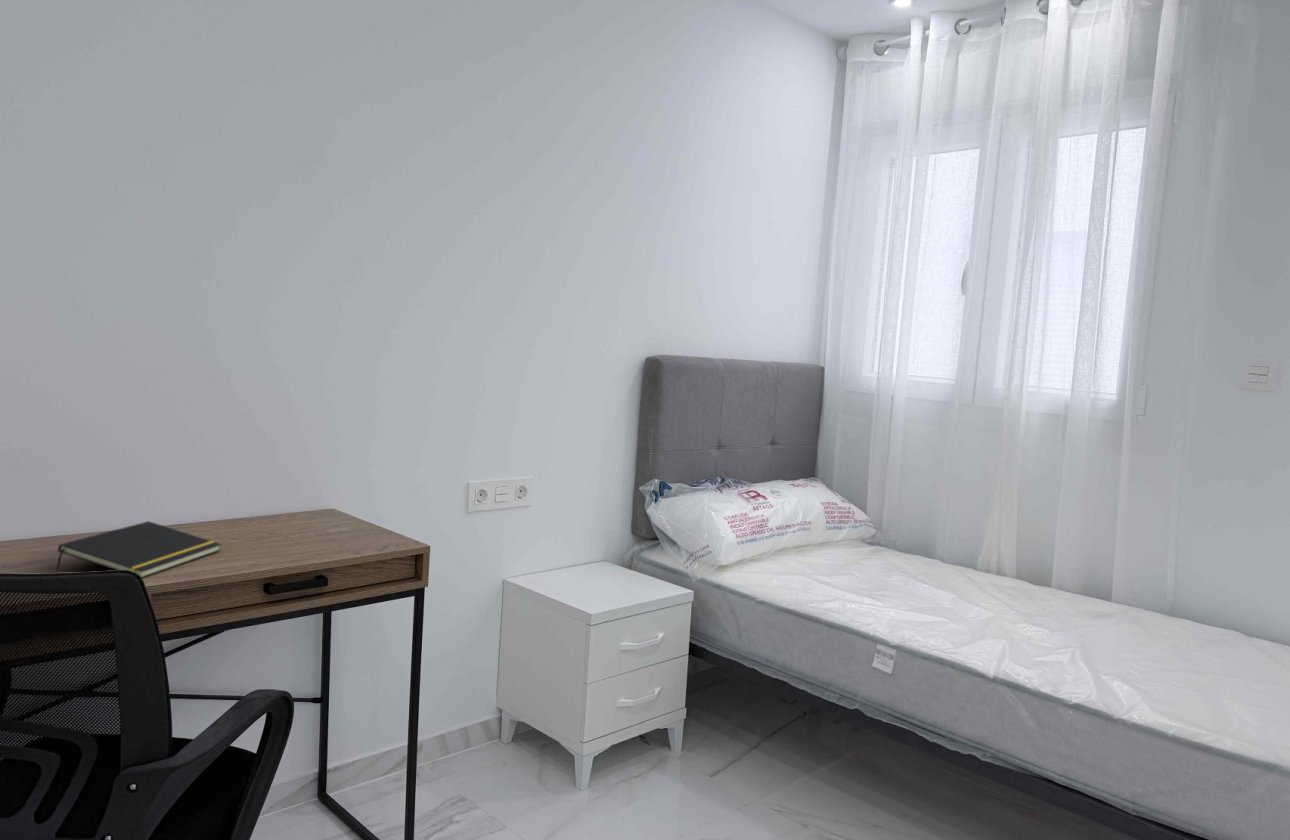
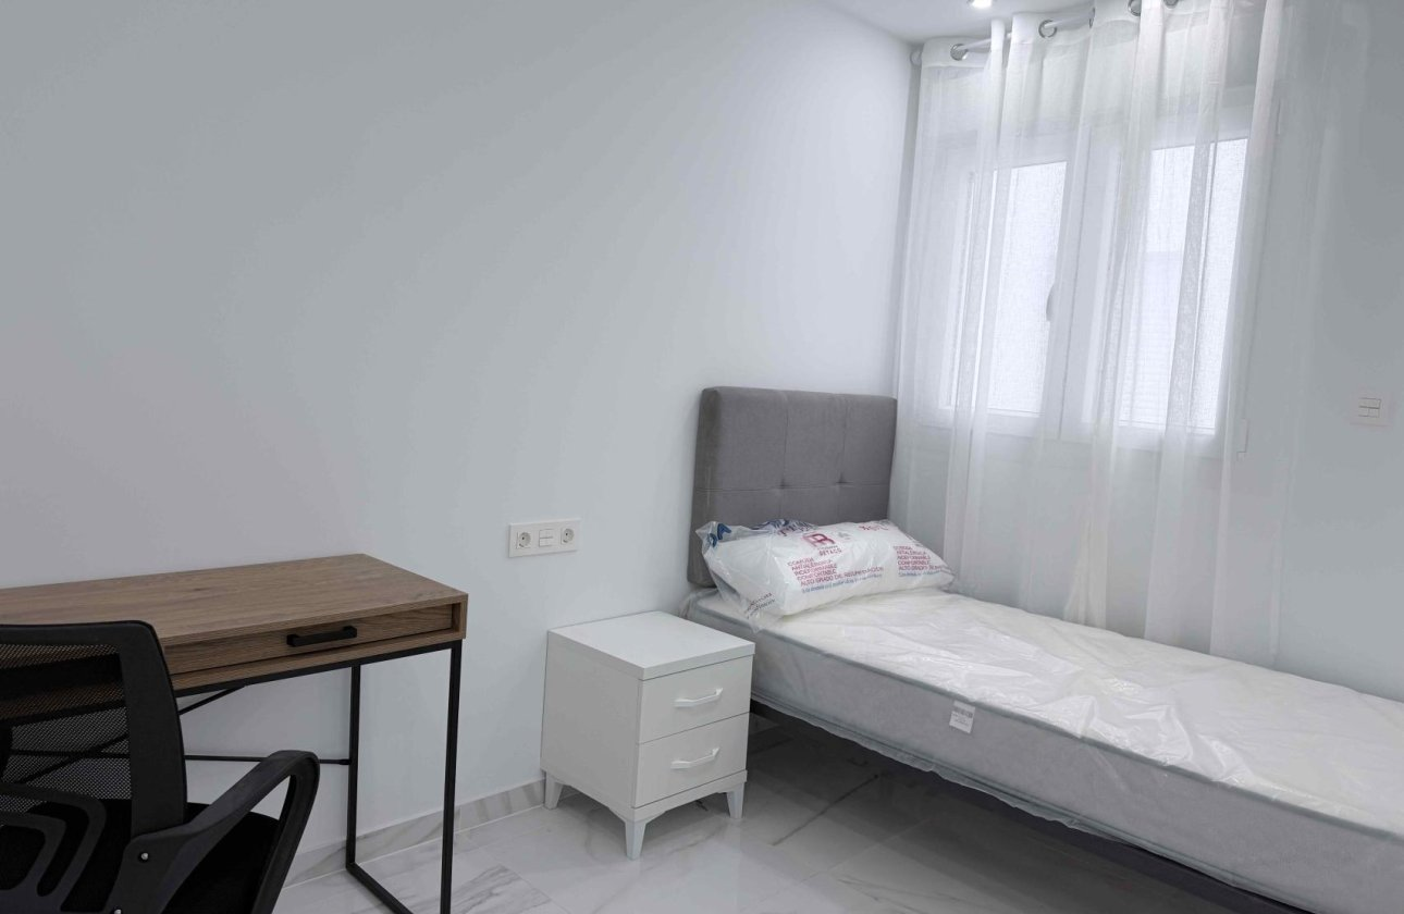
- notepad [55,520,222,579]
